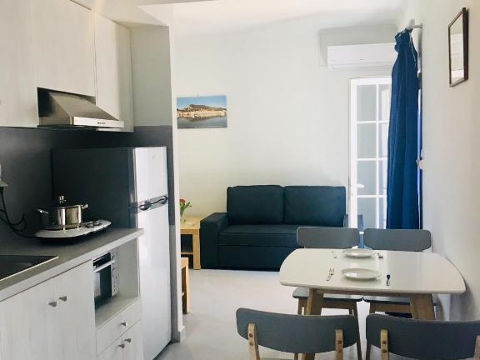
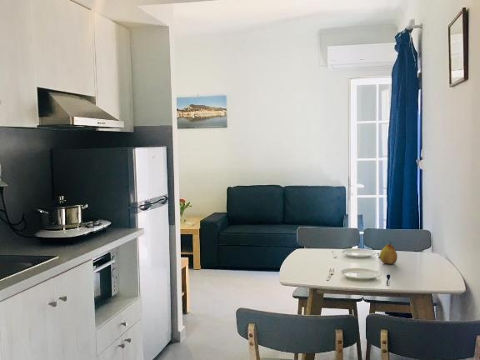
+ fruit [379,241,398,265]
